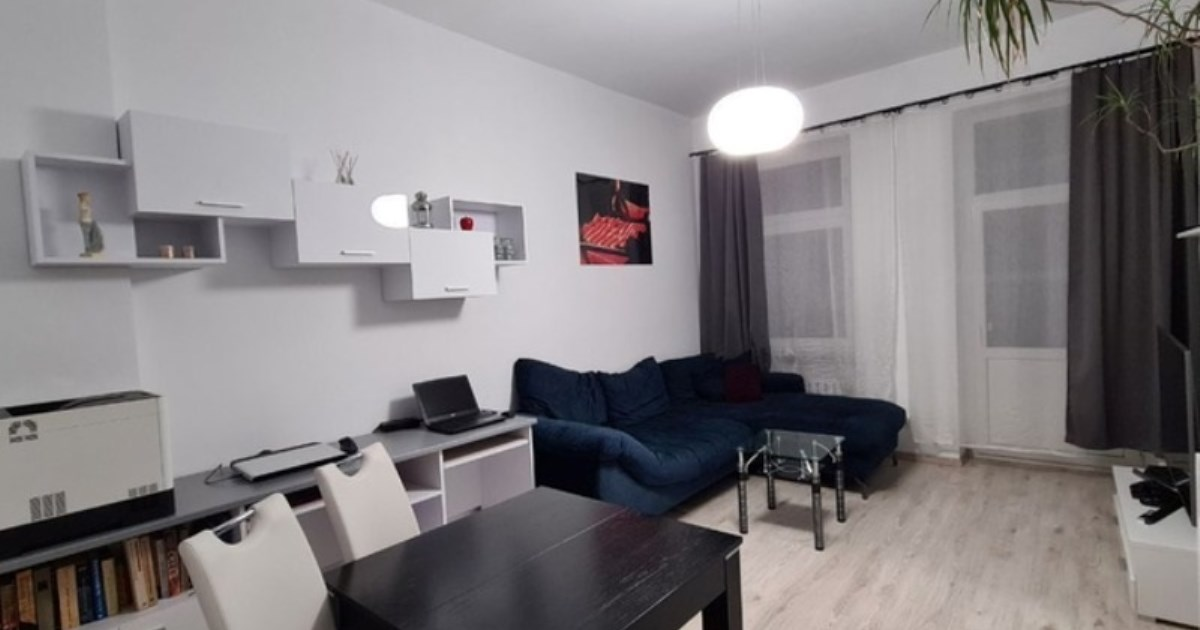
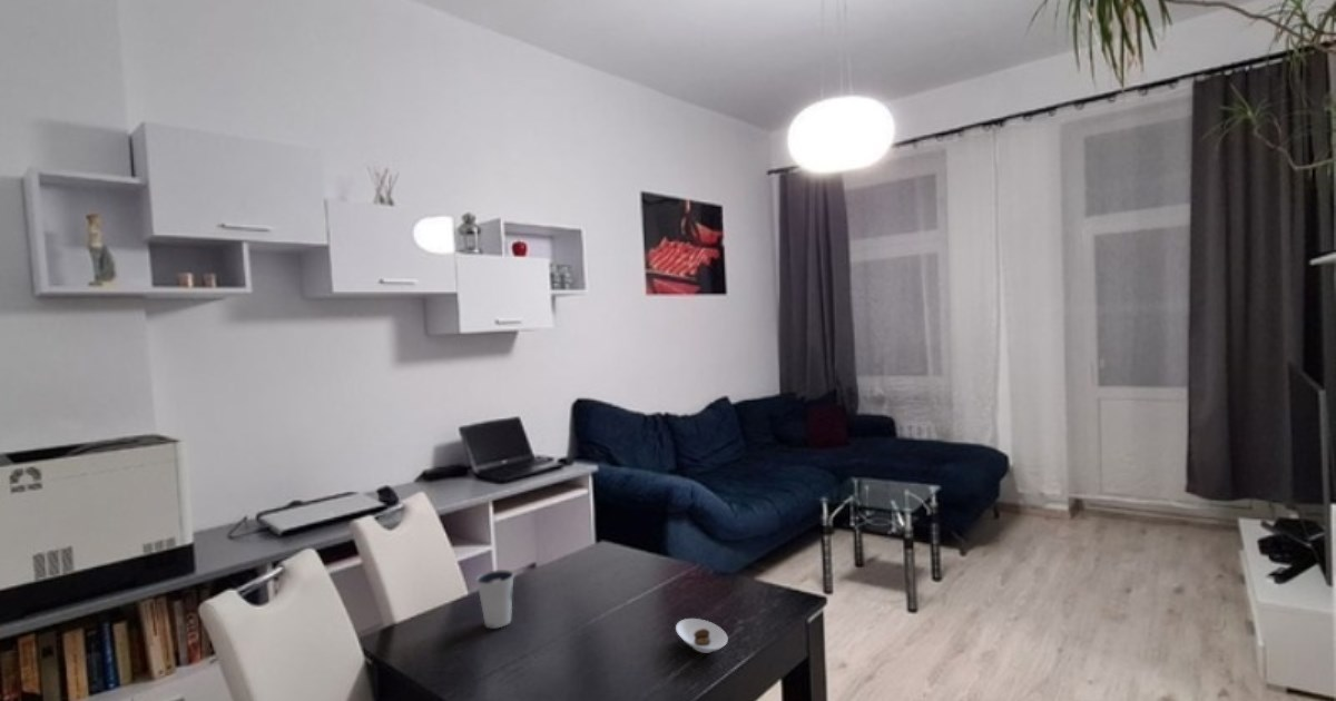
+ saucer [675,618,729,654]
+ dixie cup [475,569,515,629]
